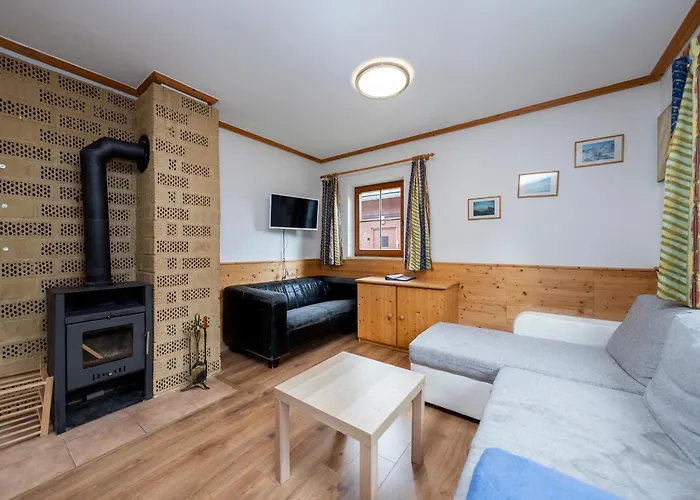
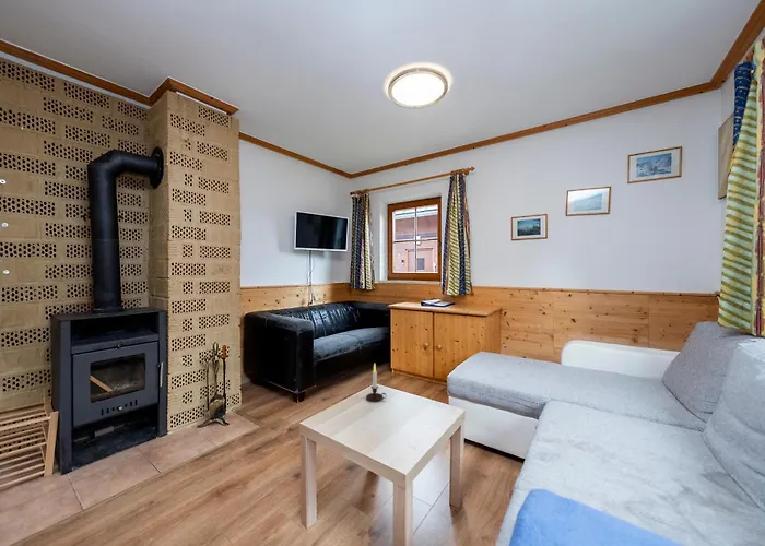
+ candle [365,363,387,402]
